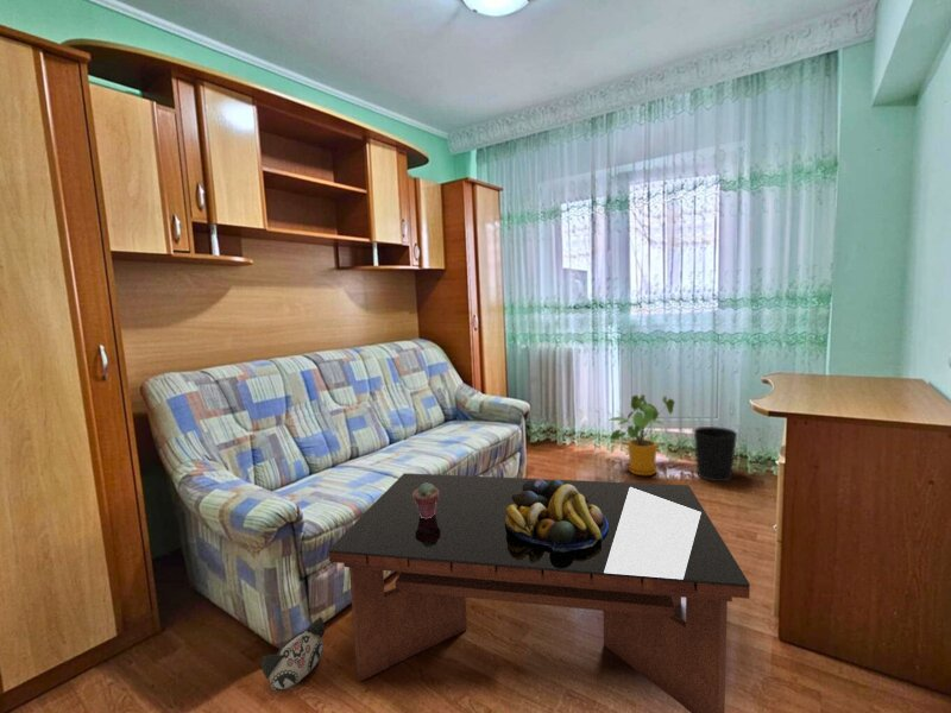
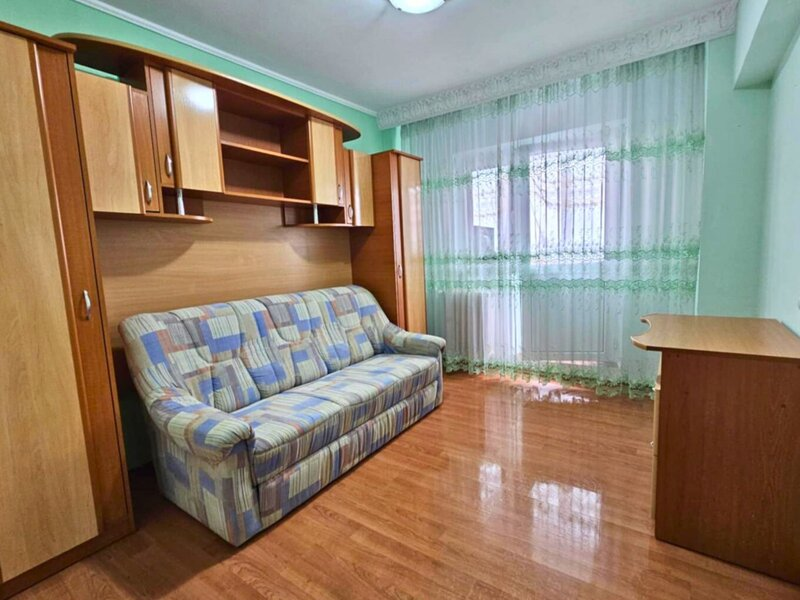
- potted succulent [412,484,439,519]
- plush toy [260,616,326,692]
- fruit bowl [505,478,609,553]
- coffee table [327,472,751,713]
- wastebasket [692,425,739,482]
- house plant [607,393,676,477]
